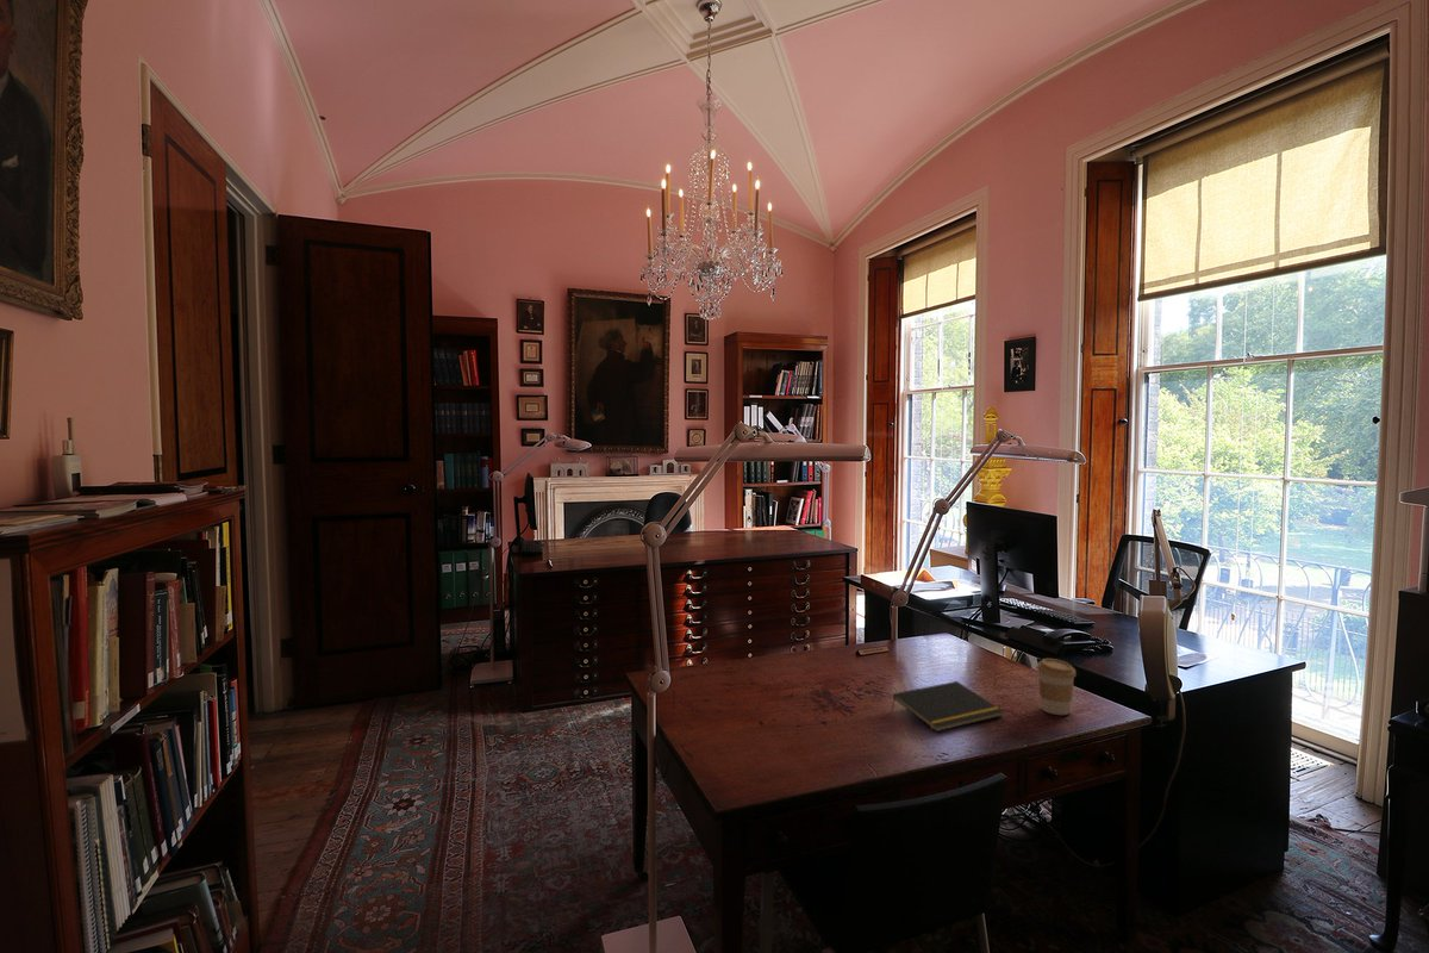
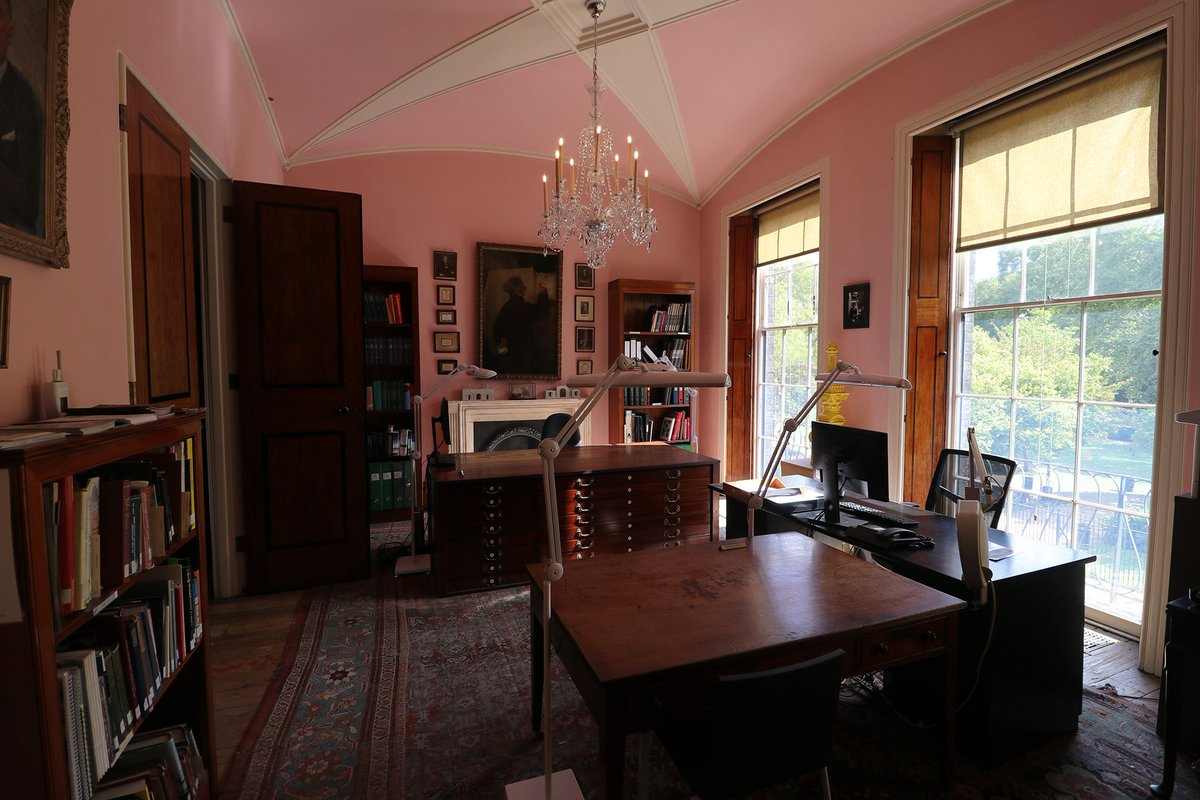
- coffee cup [1036,658,1078,716]
- notepad [890,680,1005,733]
